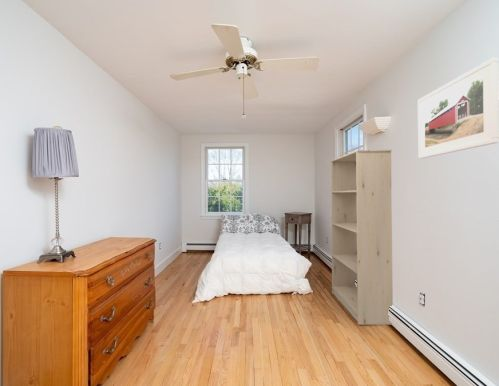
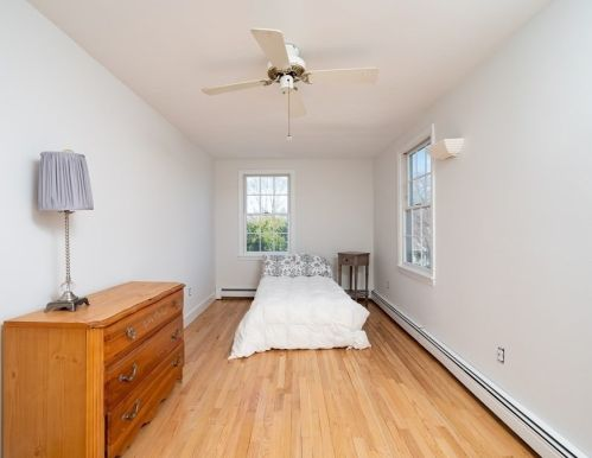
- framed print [417,56,499,160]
- bookcase [330,149,394,326]
